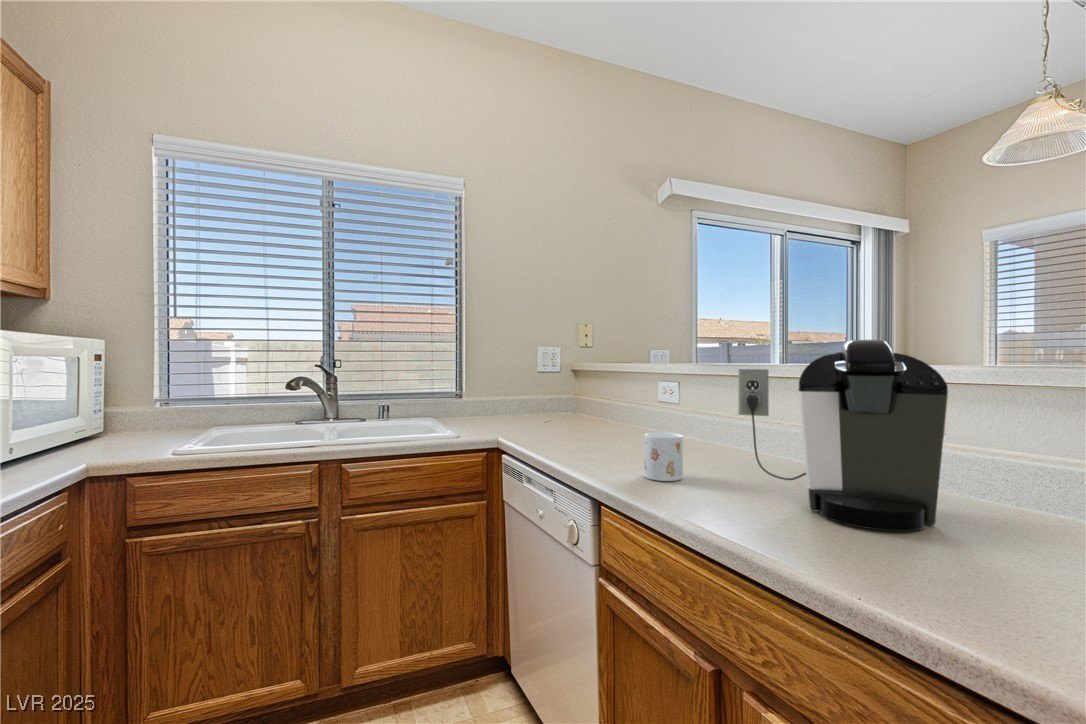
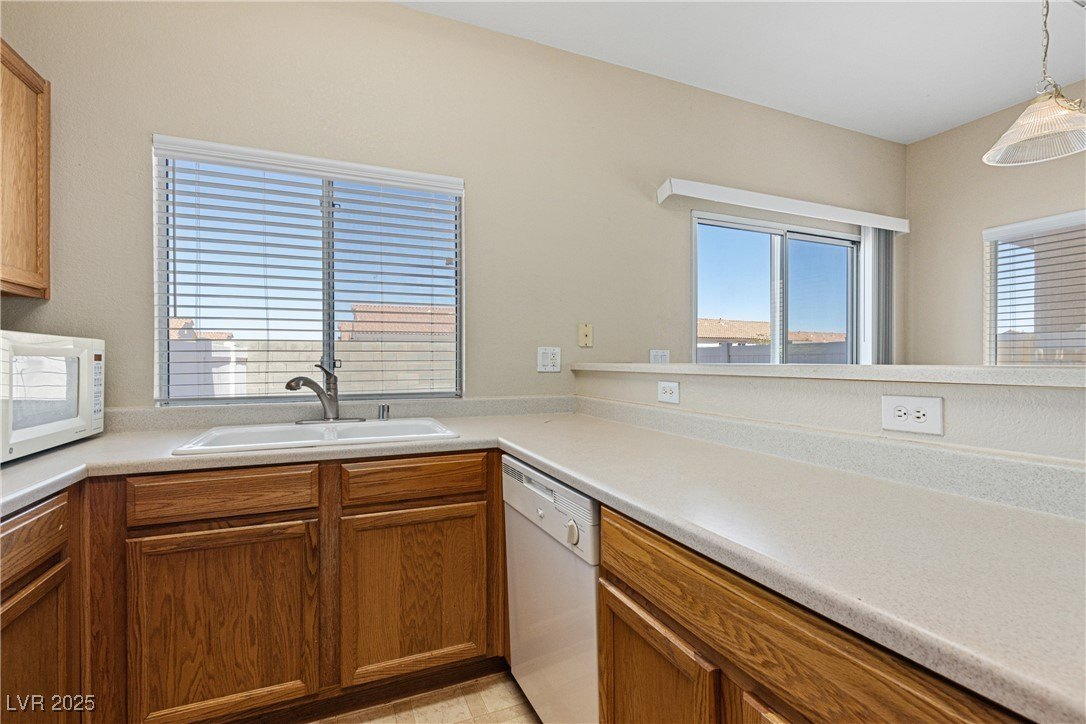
- coffee maker [737,339,949,532]
- mug [644,431,684,482]
